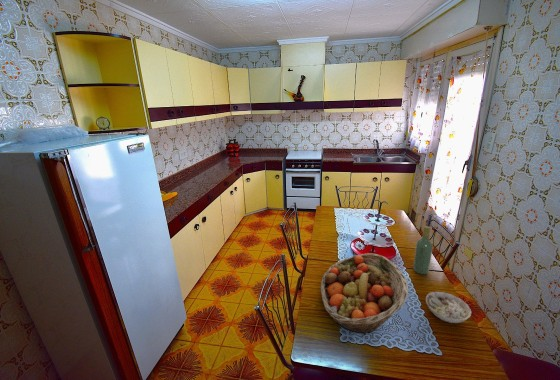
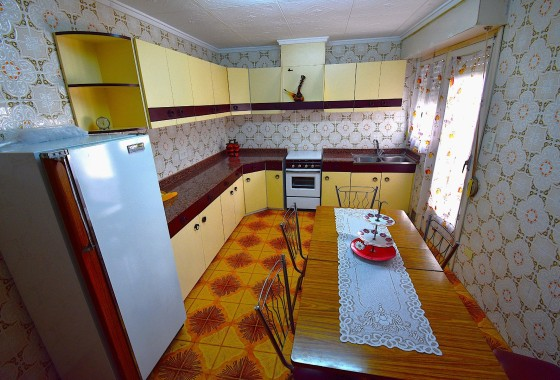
- fruit basket [320,252,409,336]
- wine bottle [413,225,434,275]
- bowl [425,291,472,324]
